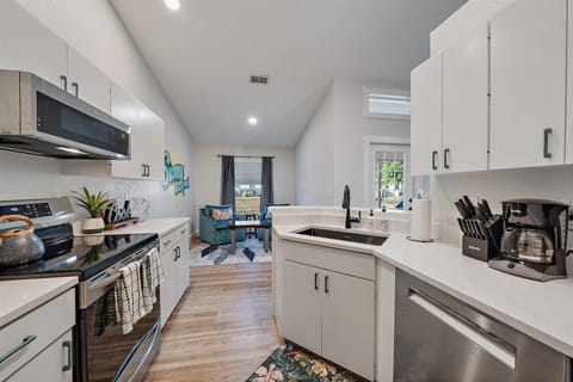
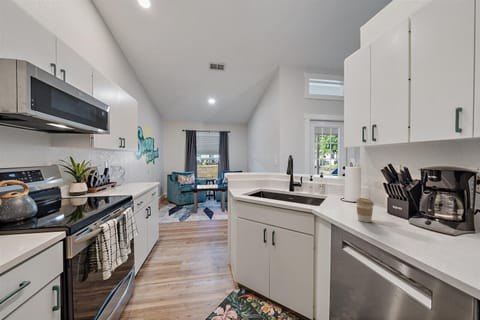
+ coffee cup [355,197,375,223]
